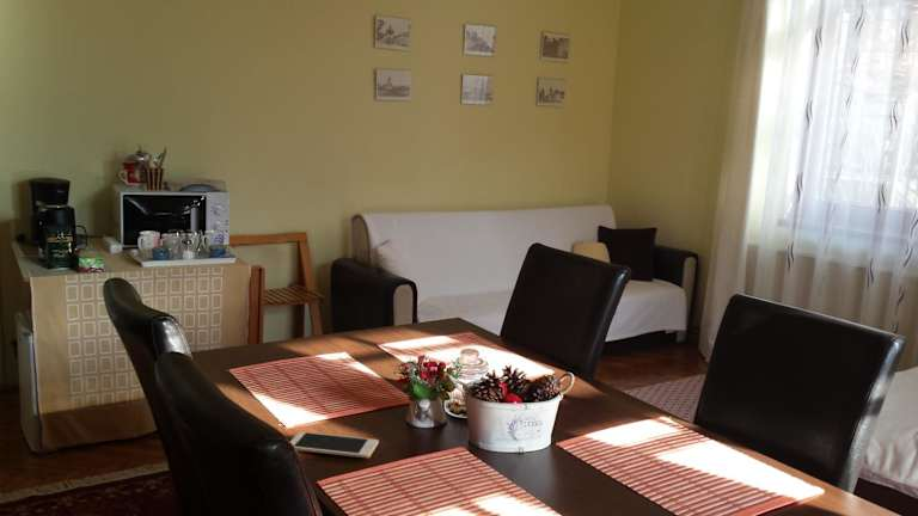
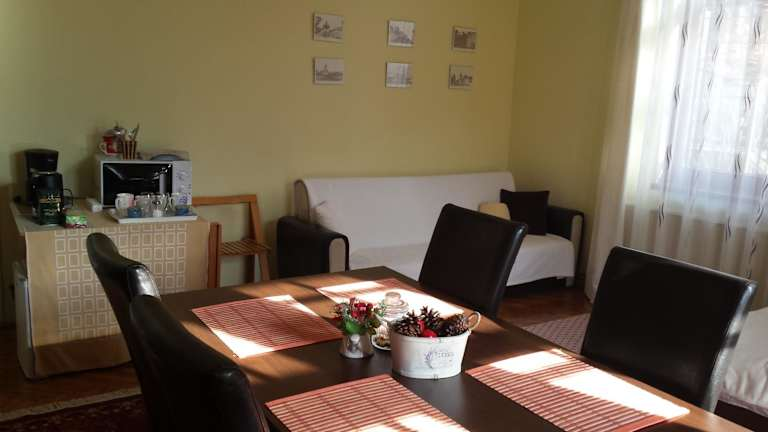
- cell phone [289,431,380,459]
